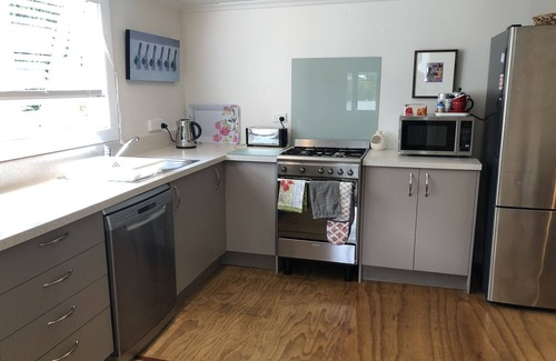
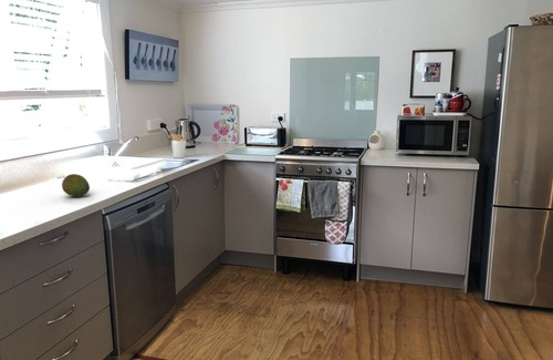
+ utensil holder [168,131,188,160]
+ fruit [61,173,91,197]
